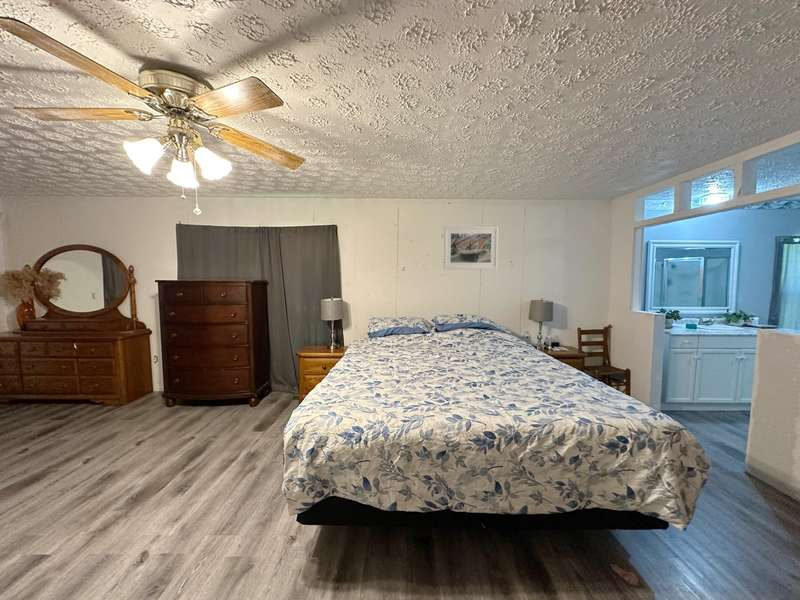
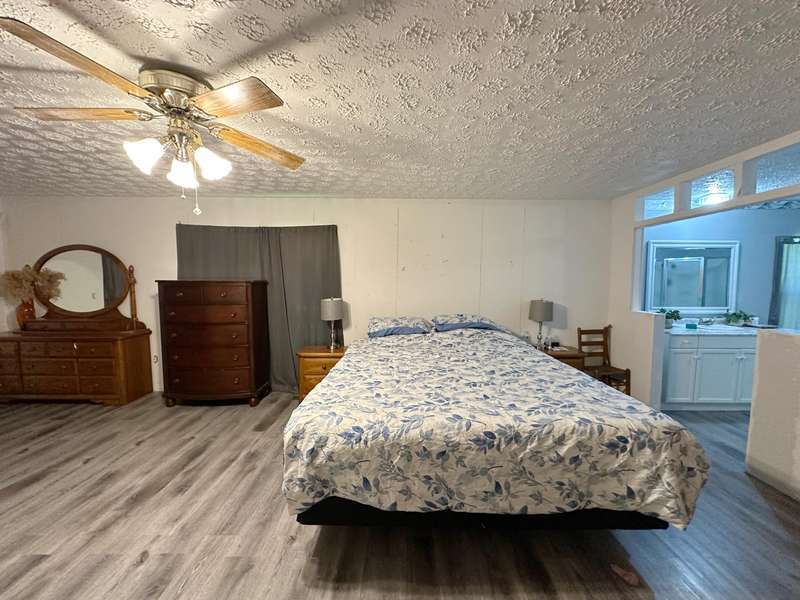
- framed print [443,226,499,270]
